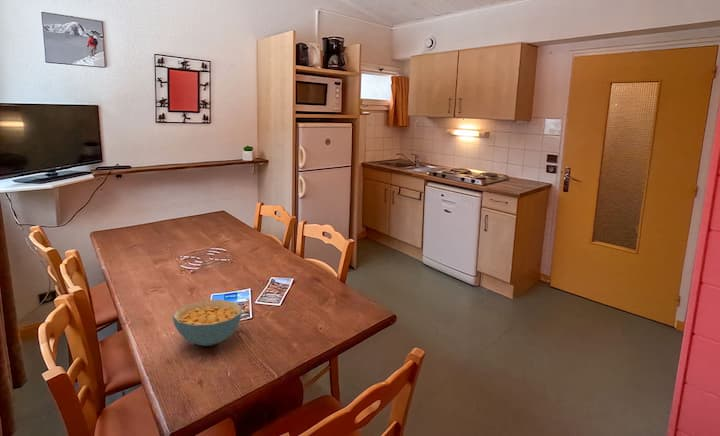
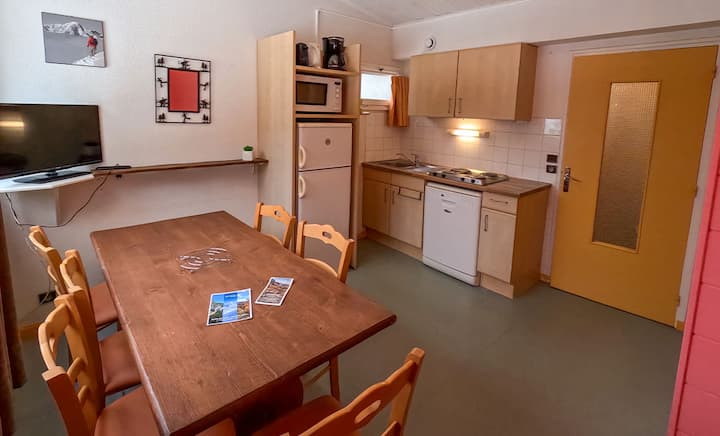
- cereal bowl [172,299,243,347]
